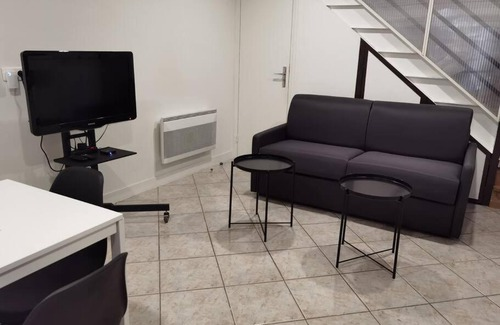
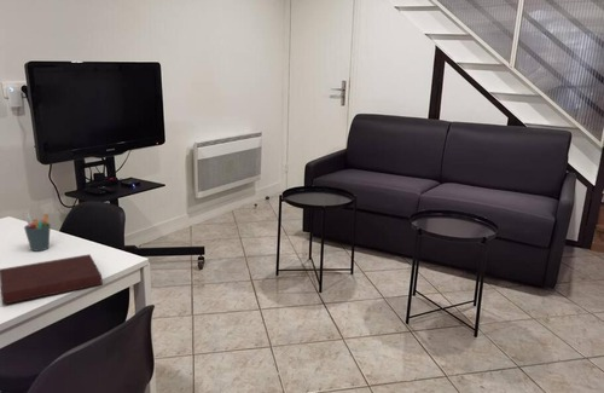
+ notebook [0,253,104,306]
+ pen holder [23,210,52,253]
